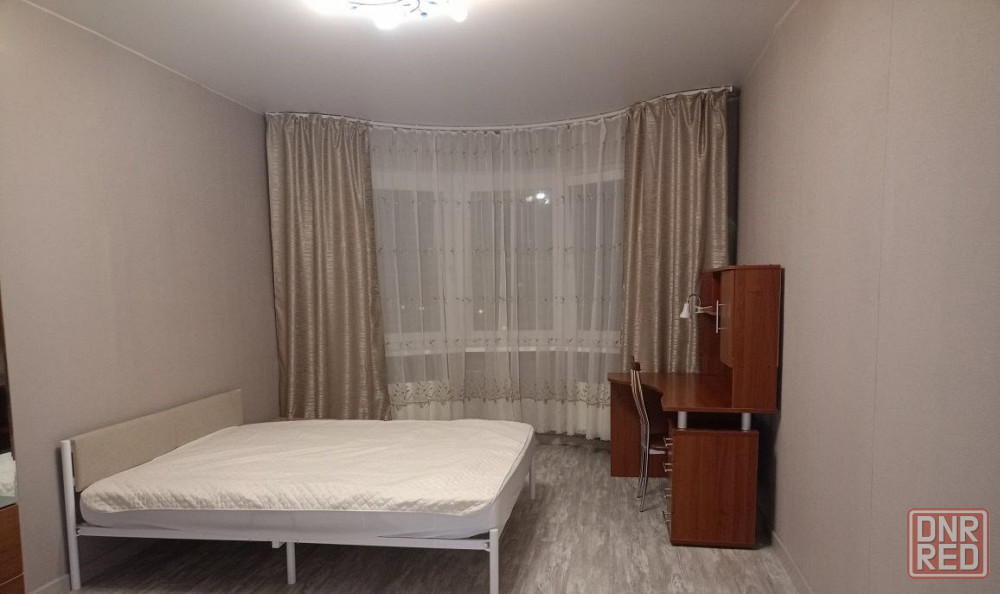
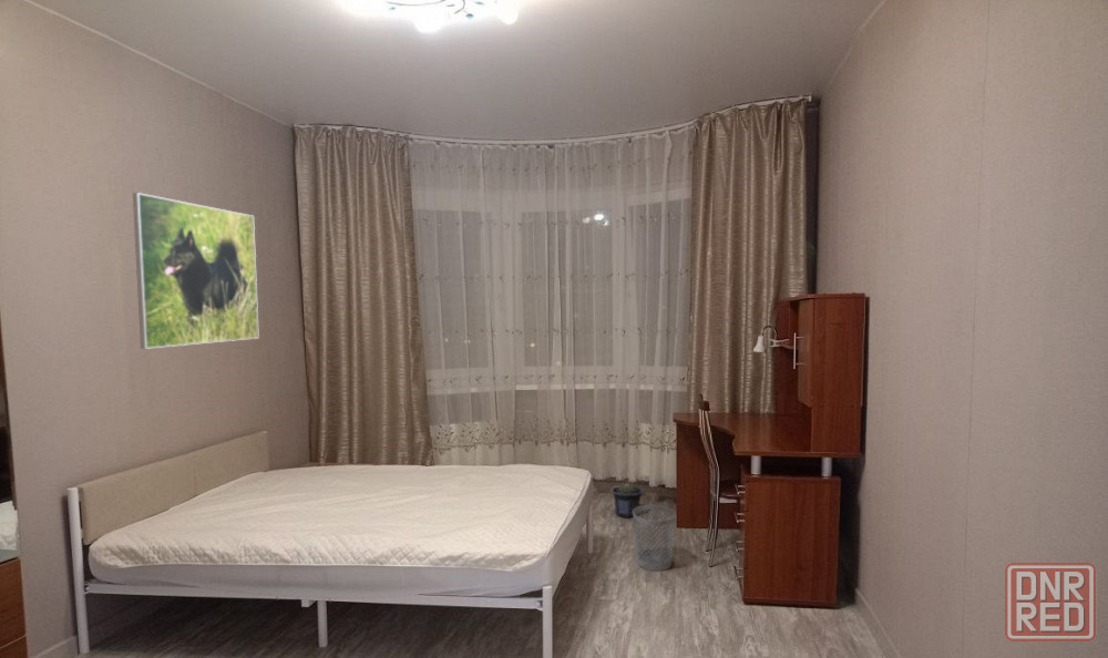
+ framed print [132,192,260,350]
+ wastebasket [633,504,676,572]
+ potted plant [611,477,644,518]
